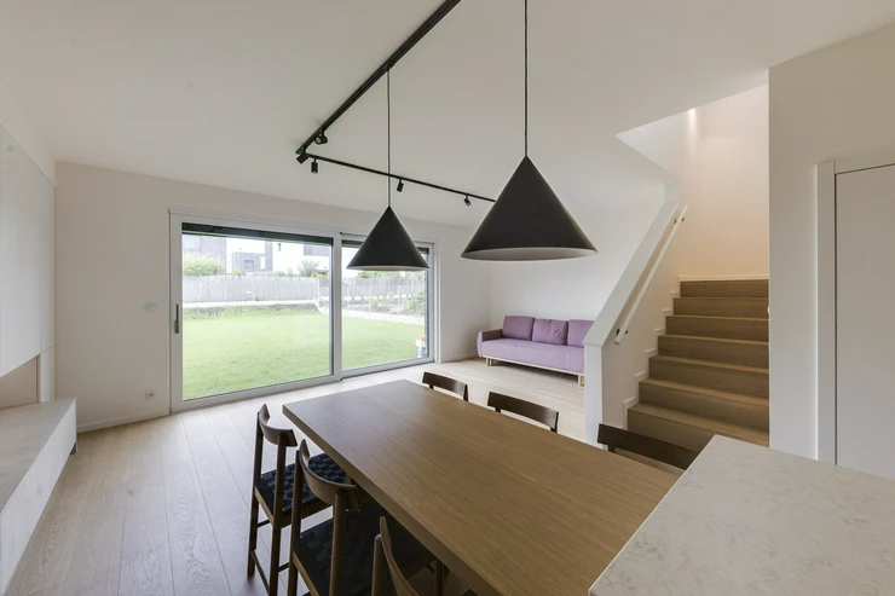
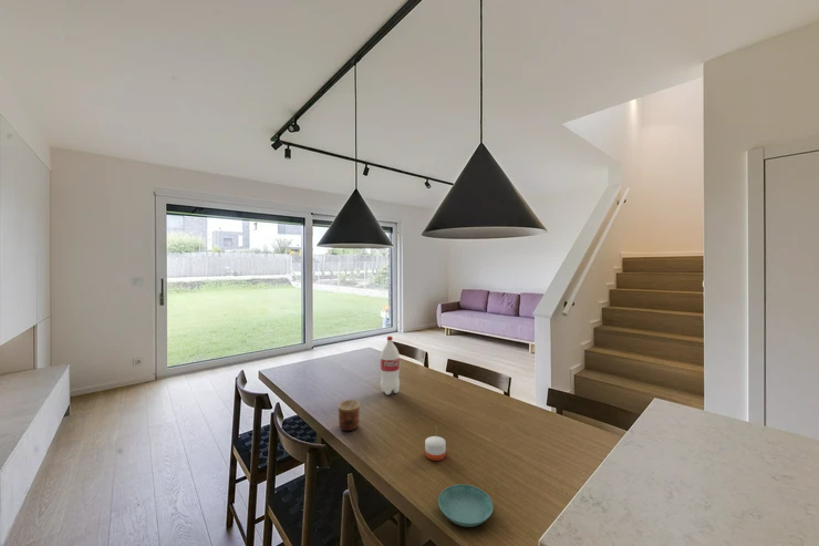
+ bottle [380,336,401,395]
+ cup [336,399,361,432]
+ saucer [437,483,495,528]
+ candle [424,435,447,462]
